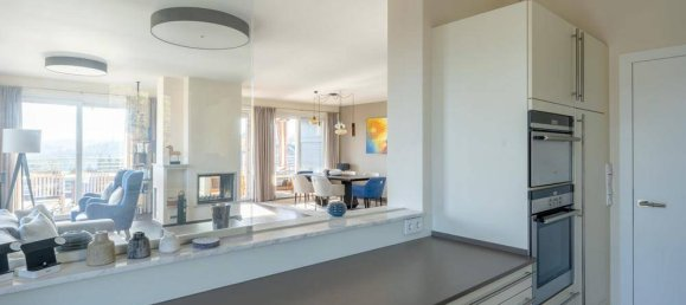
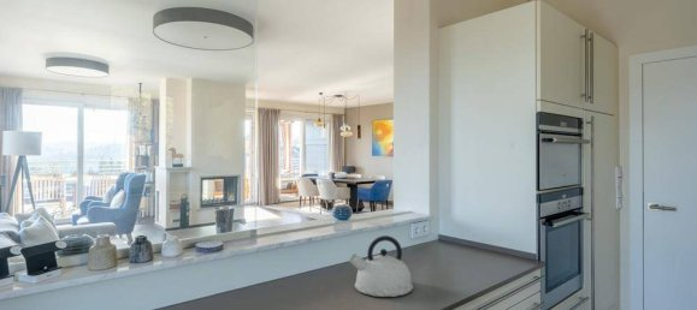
+ kettle [348,234,414,298]
